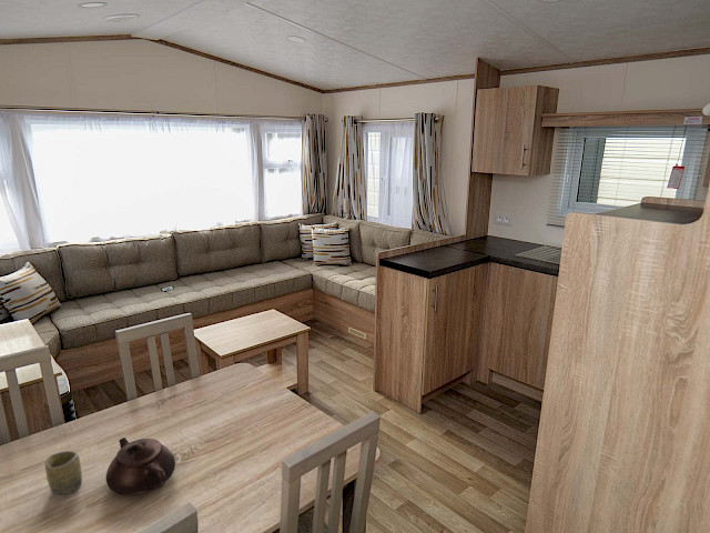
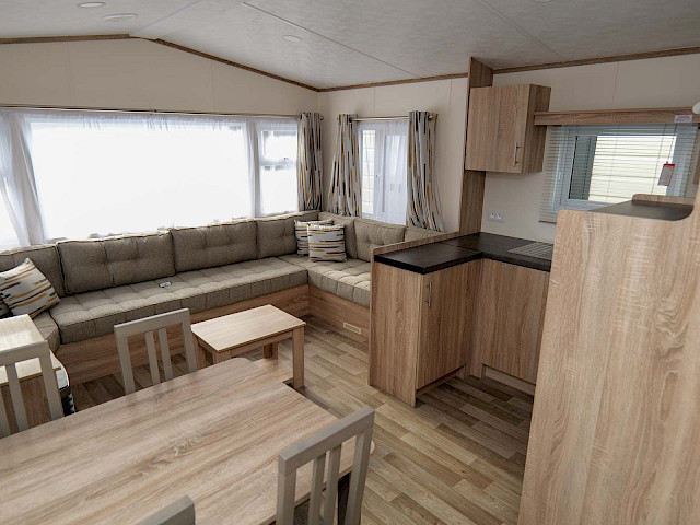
- cup [44,450,83,495]
- teapot [105,436,176,496]
